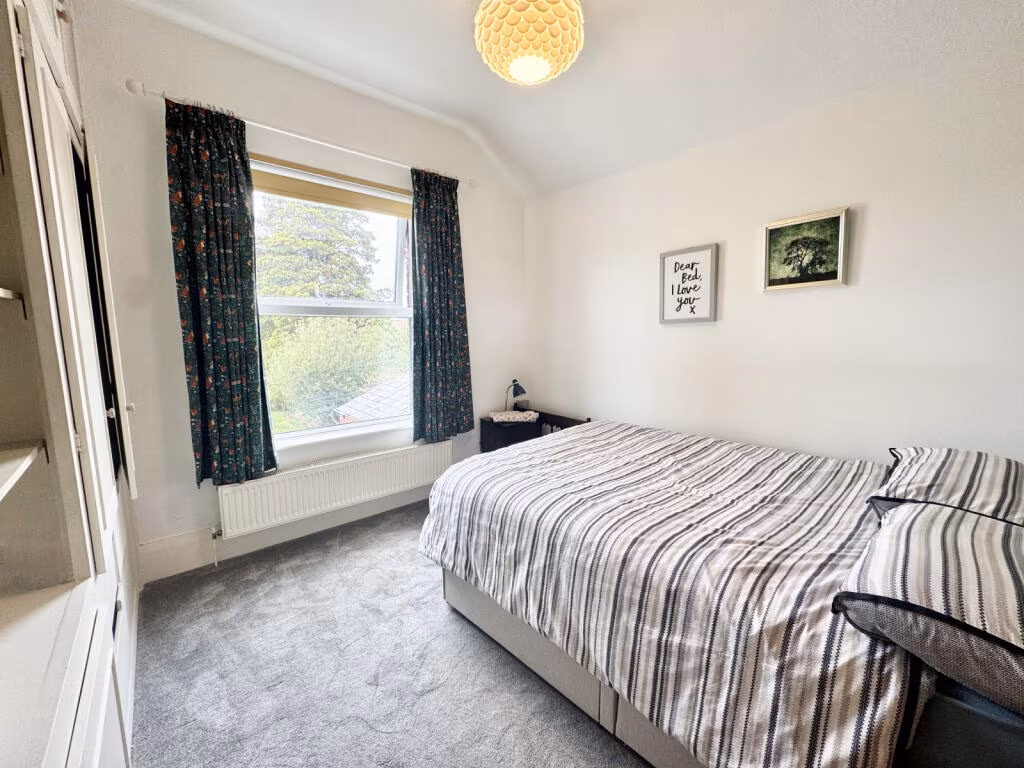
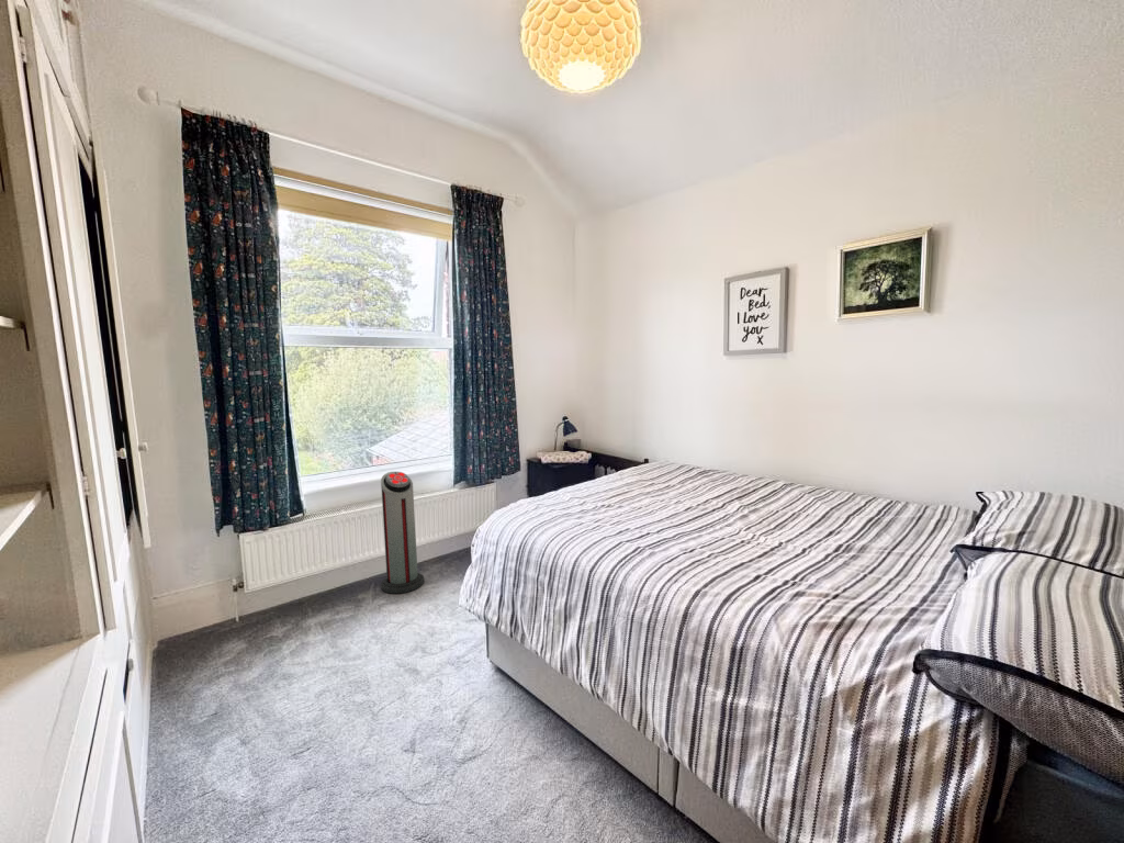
+ air purifier [380,471,425,595]
